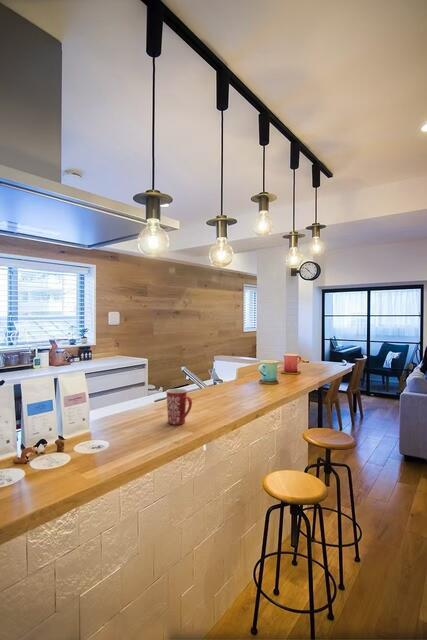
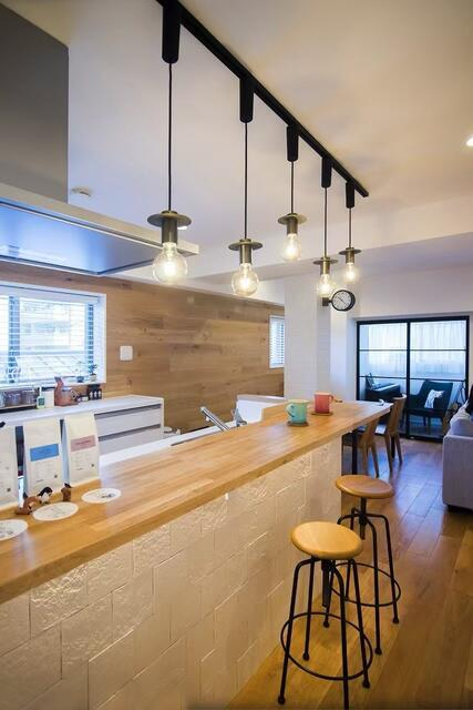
- mug [165,388,193,426]
